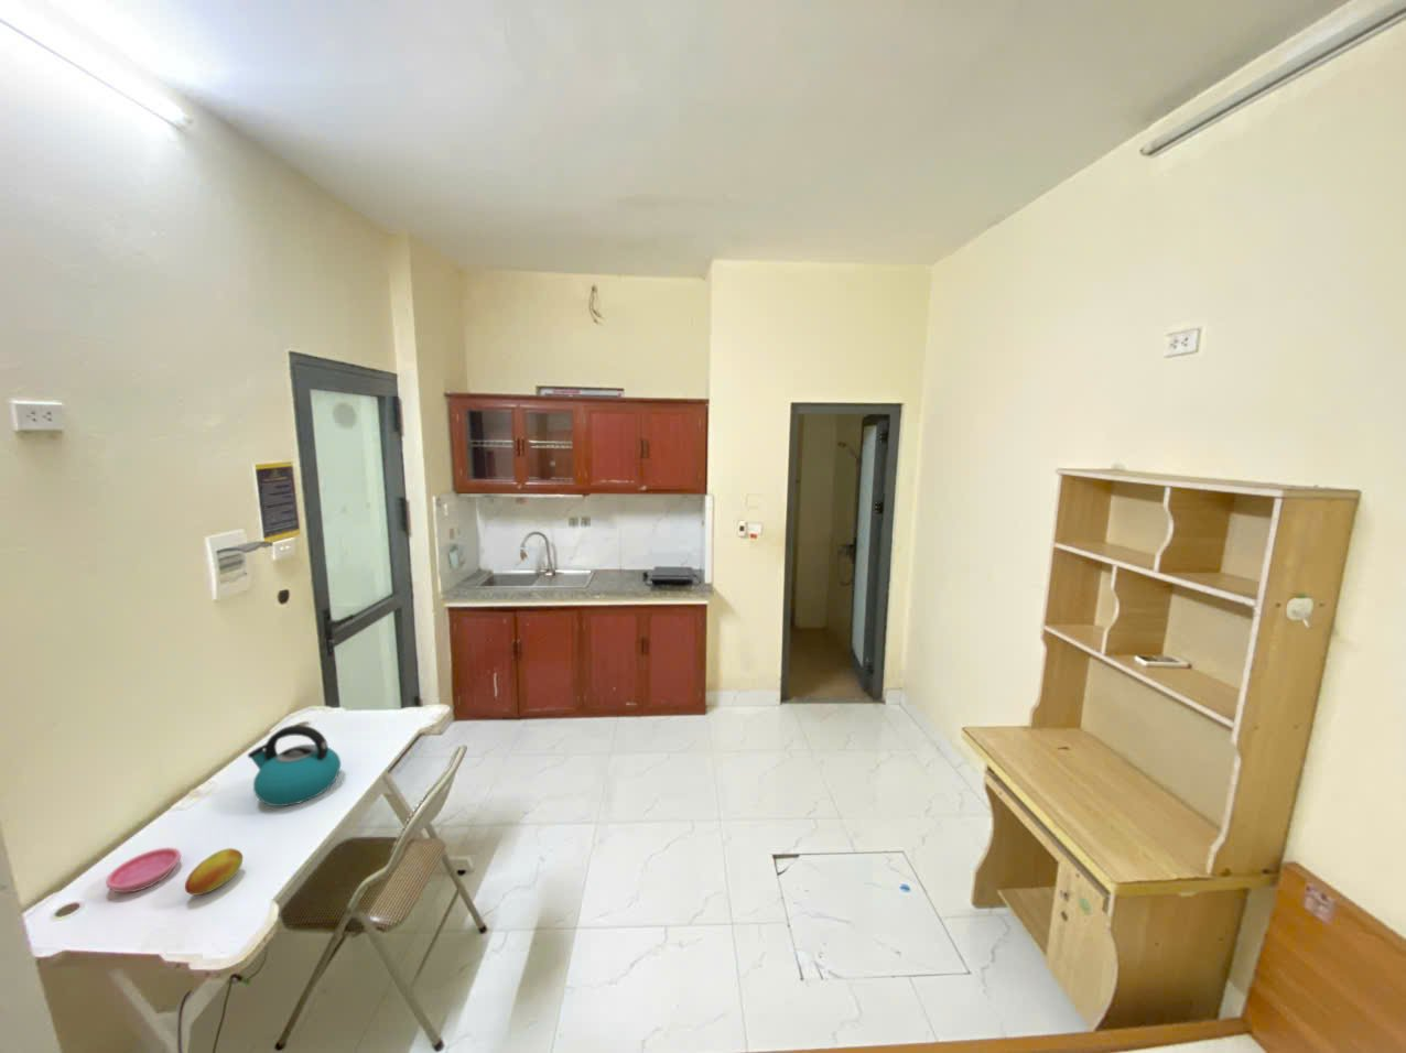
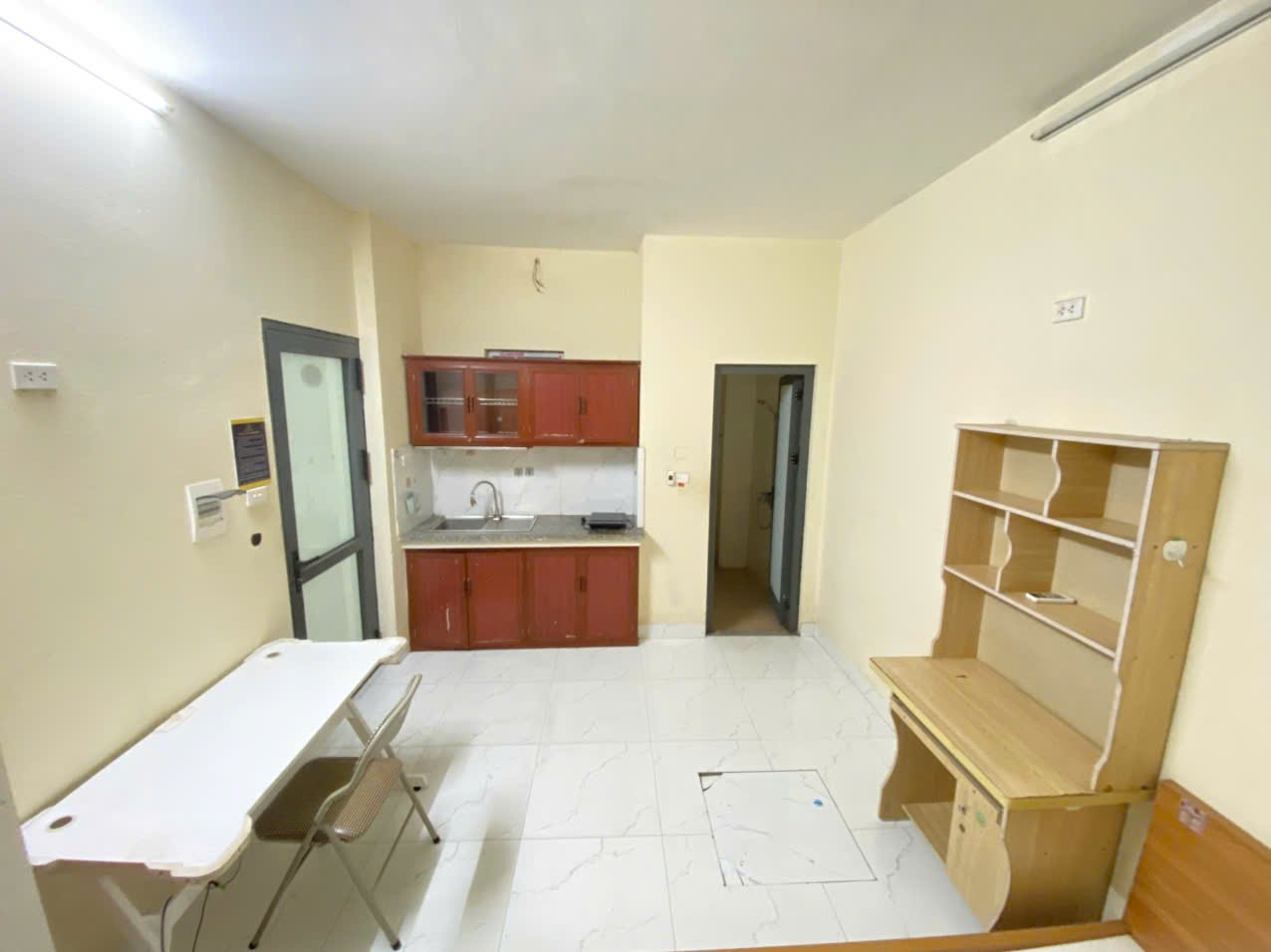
- fruit [184,847,243,896]
- saucer [105,847,181,895]
- kettle [247,723,342,807]
